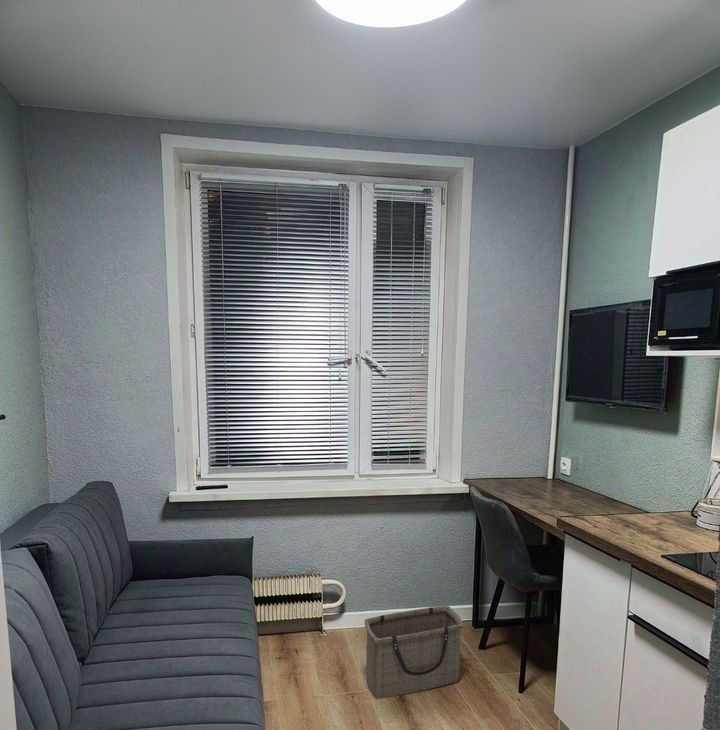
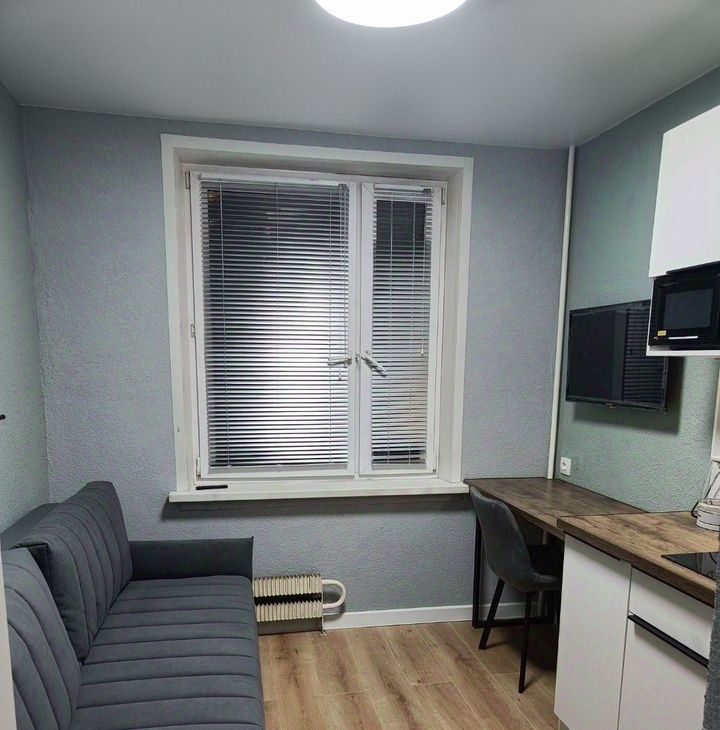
- basket [364,605,465,700]
